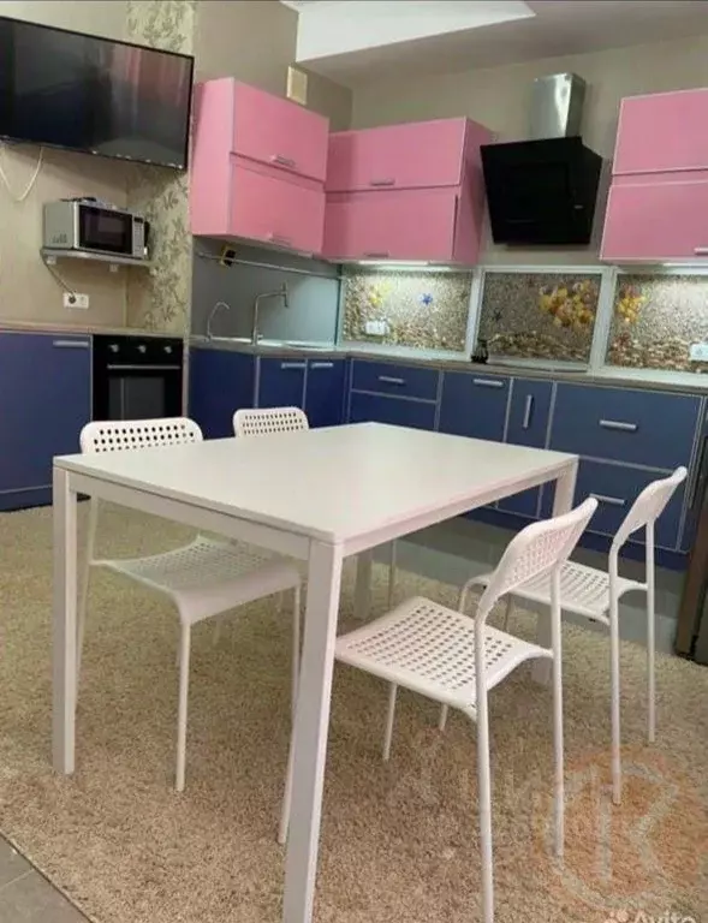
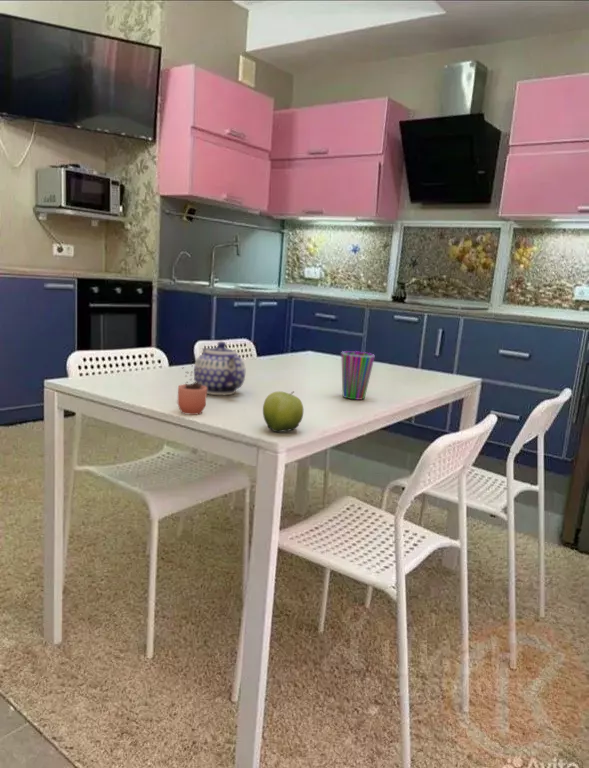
+ teapot [193,341,246,396]
+ cocoa [177,363,208,416]
+ fruit [262,390,304,433]
+ cup [340,350,376,401]
